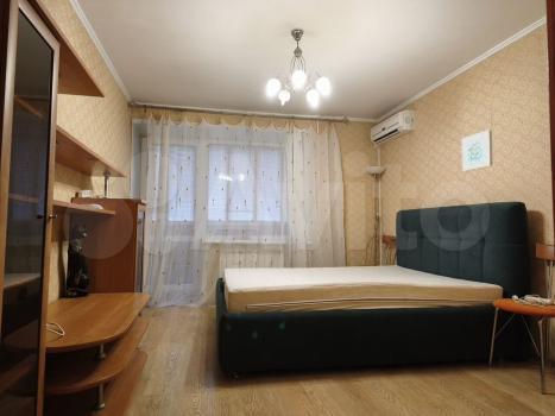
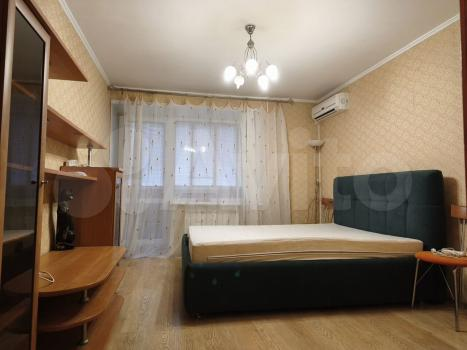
- wall art [461,128,493,172]
